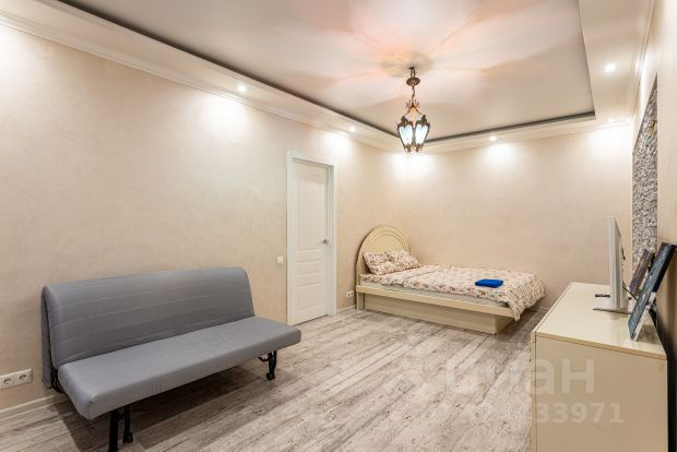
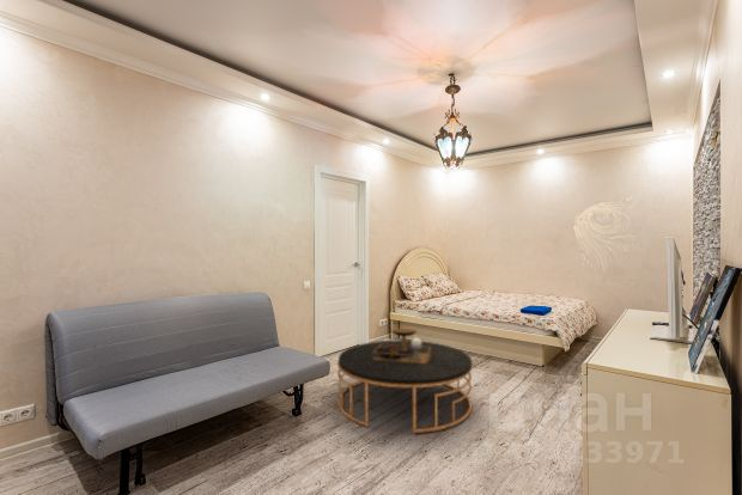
+ wall sculpture [572,197,640,282]
+ coffee table [336,328,474,434]
